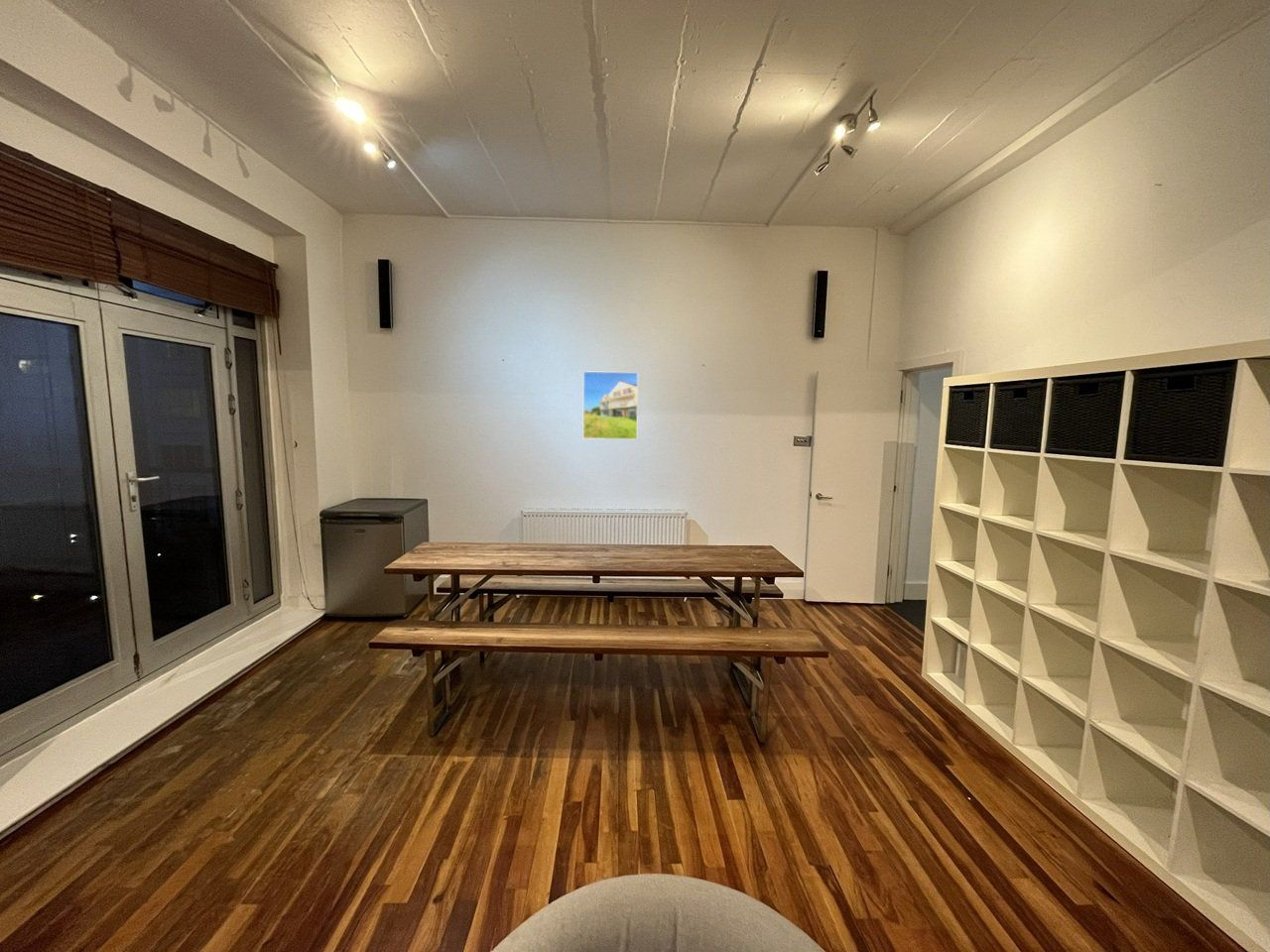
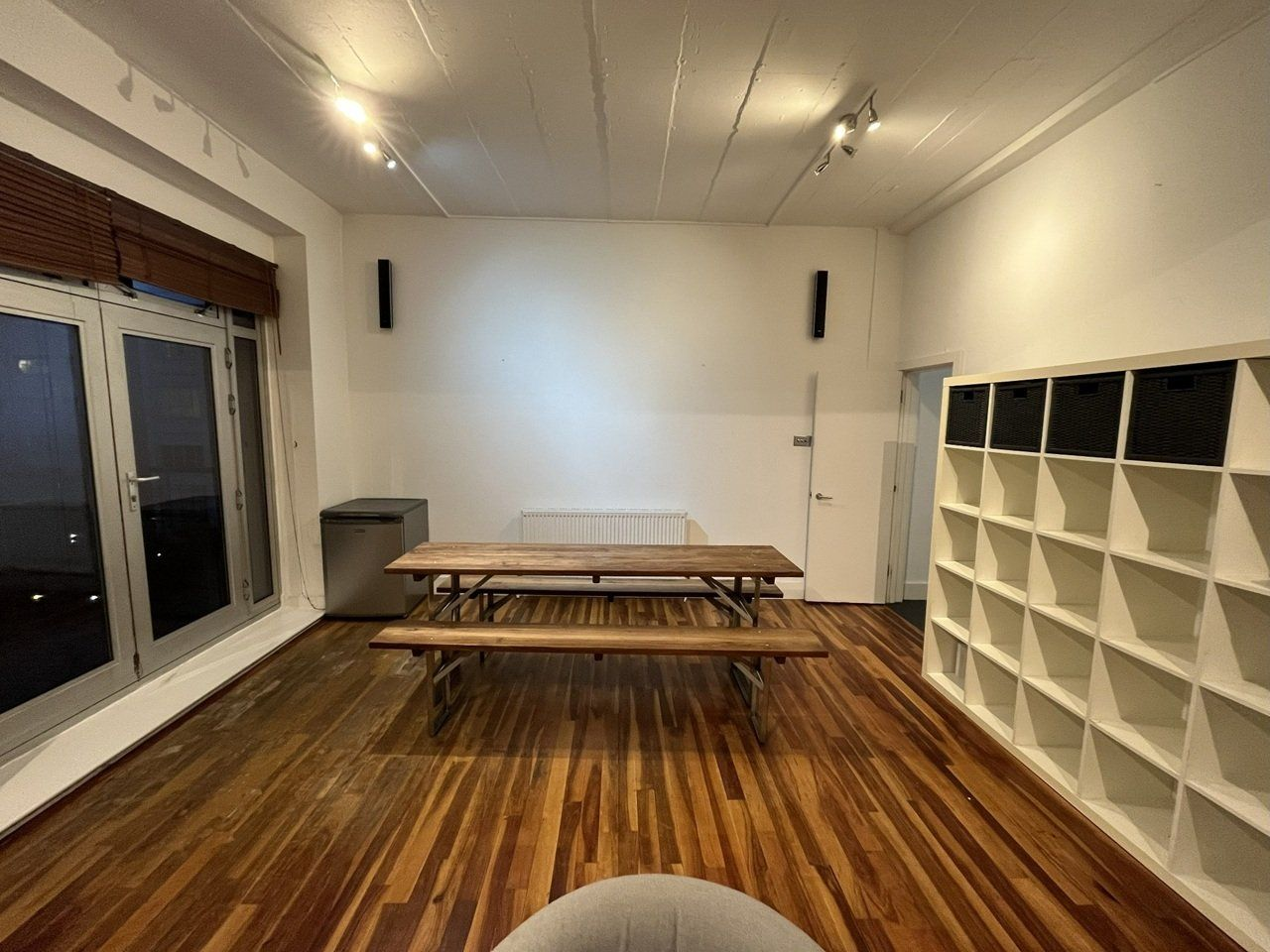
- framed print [582,370,639,440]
